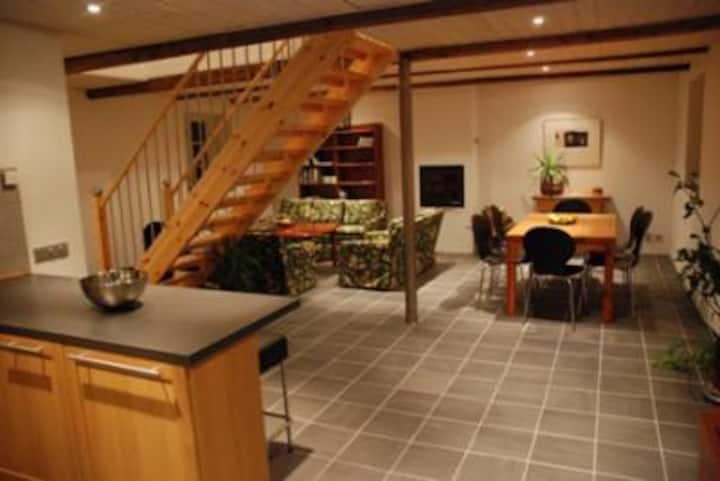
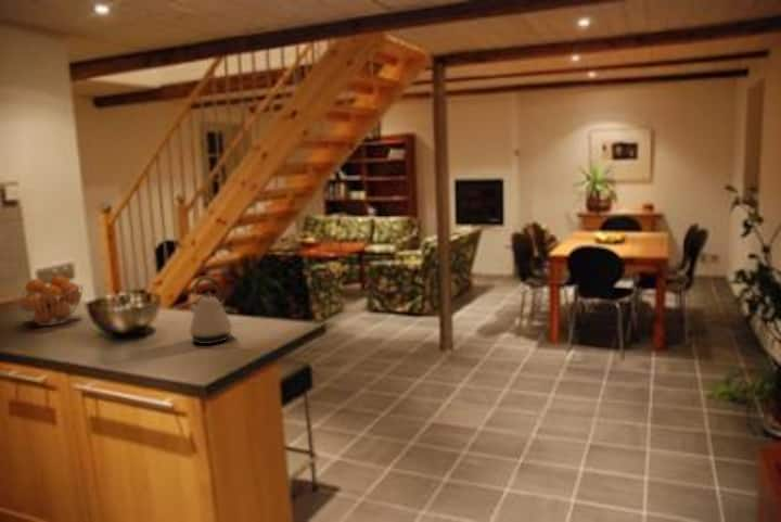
+ fruit basket [12,275,85,327]
+ kettle [188,276,233,345]
